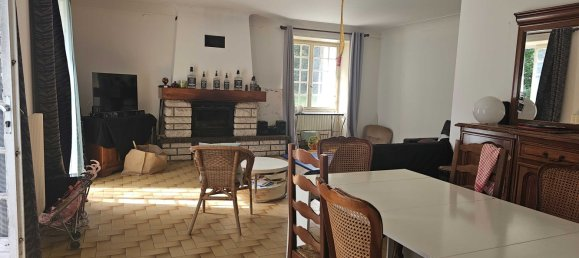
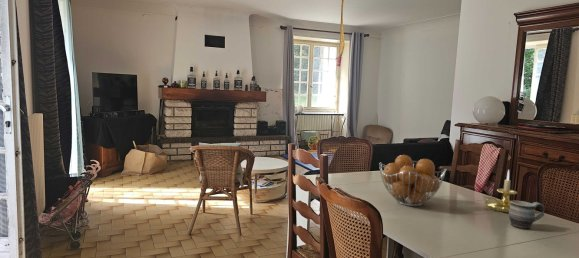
+ fruit basket [378,154,447,207]
+ mug [508,200,545,230]
+ candle holder [483,169,518,214]
